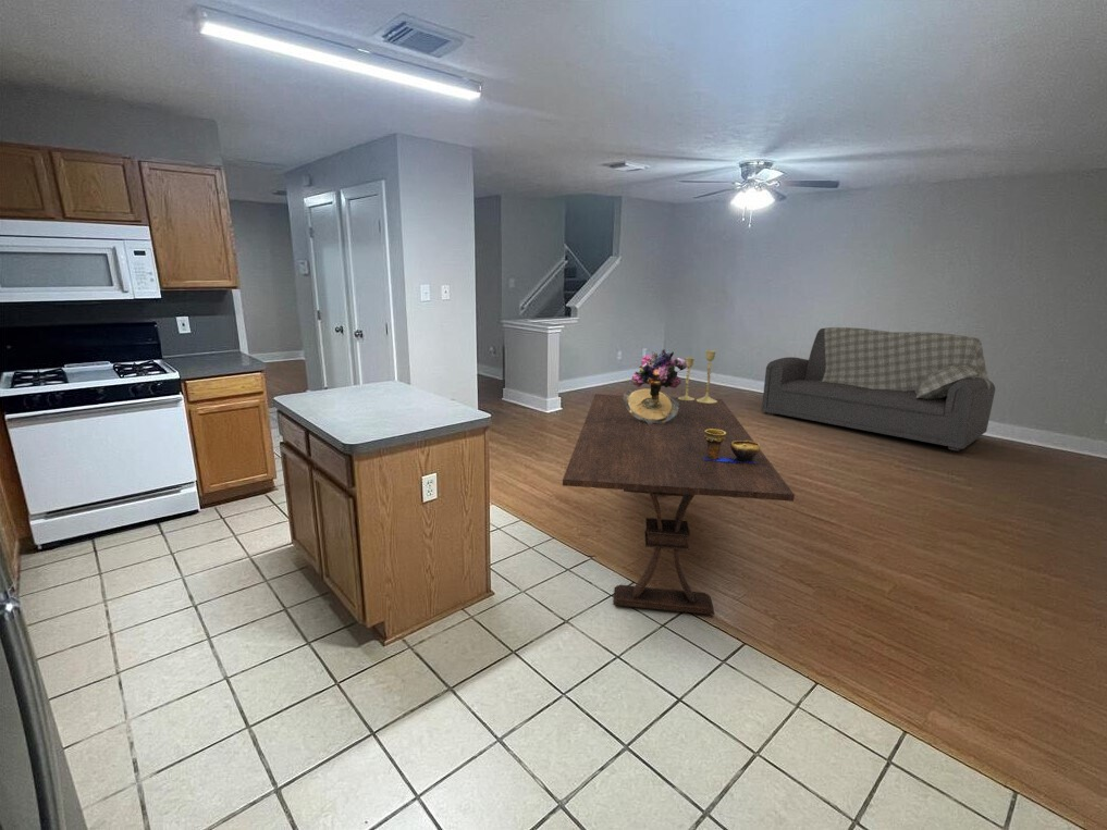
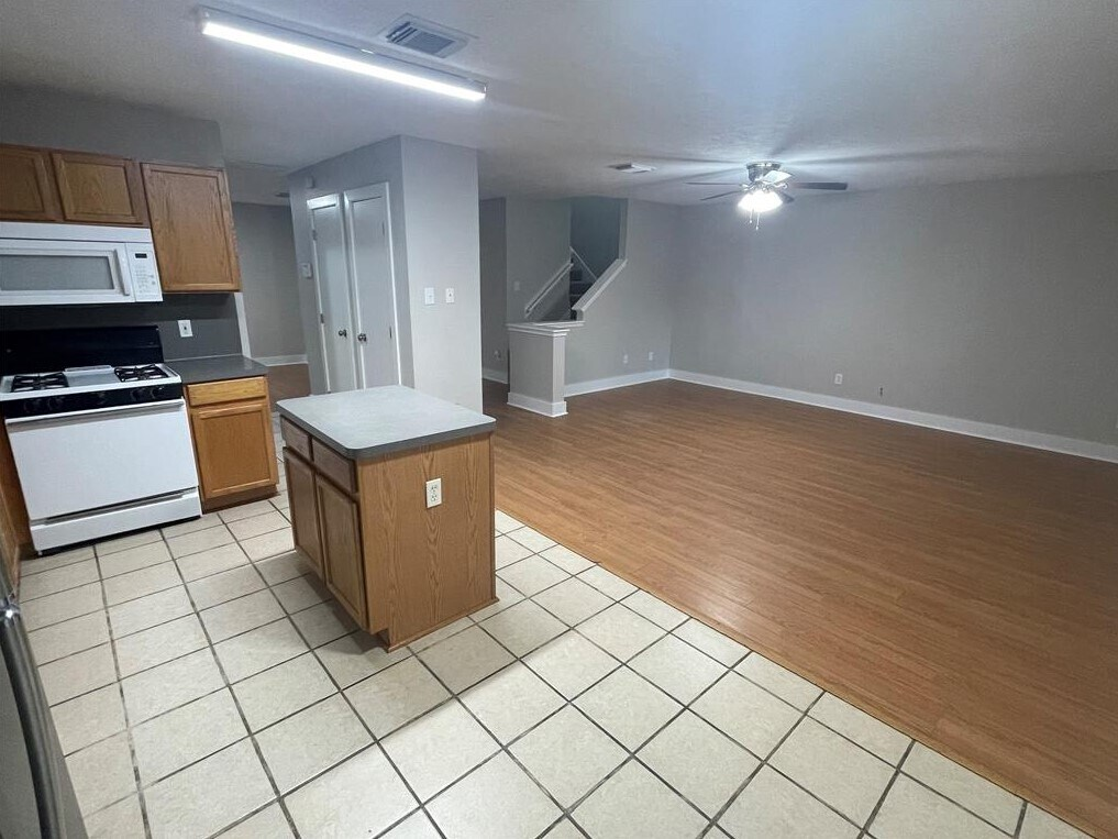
- dining table [562,393,796,616]
- bouquet [623,348,687,424]
- sofa [761,326,996,451]
- decorative bowl [704,429,761,463]
- candlestick [678,349,717,404]
